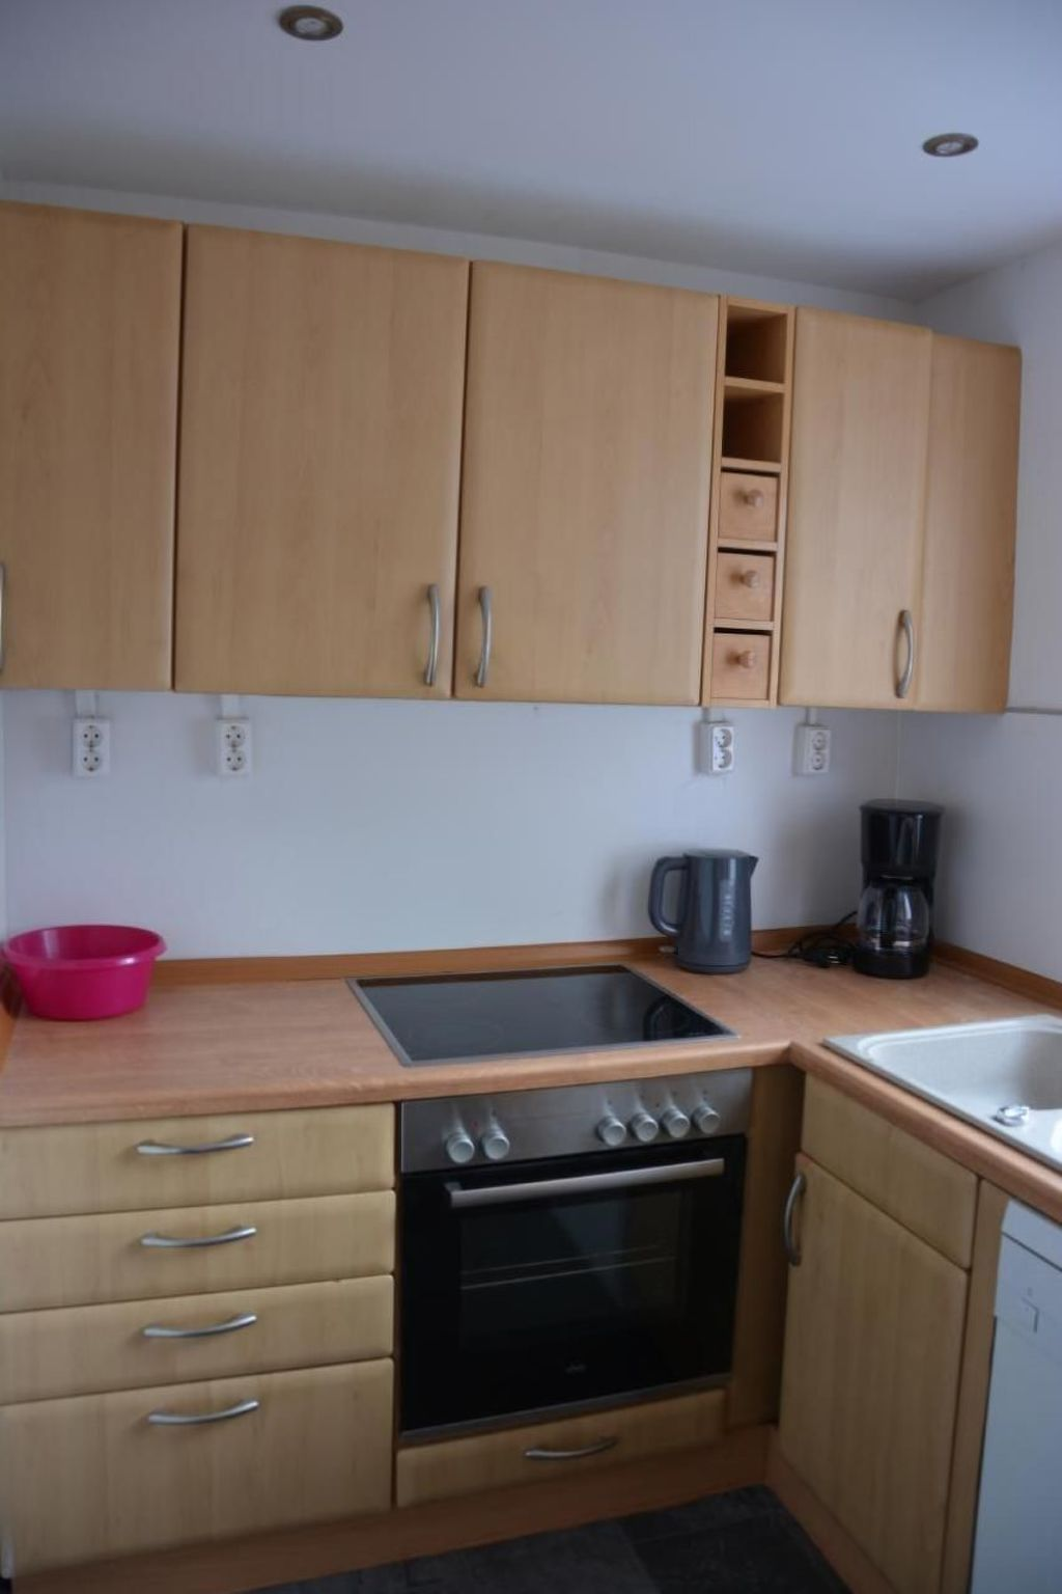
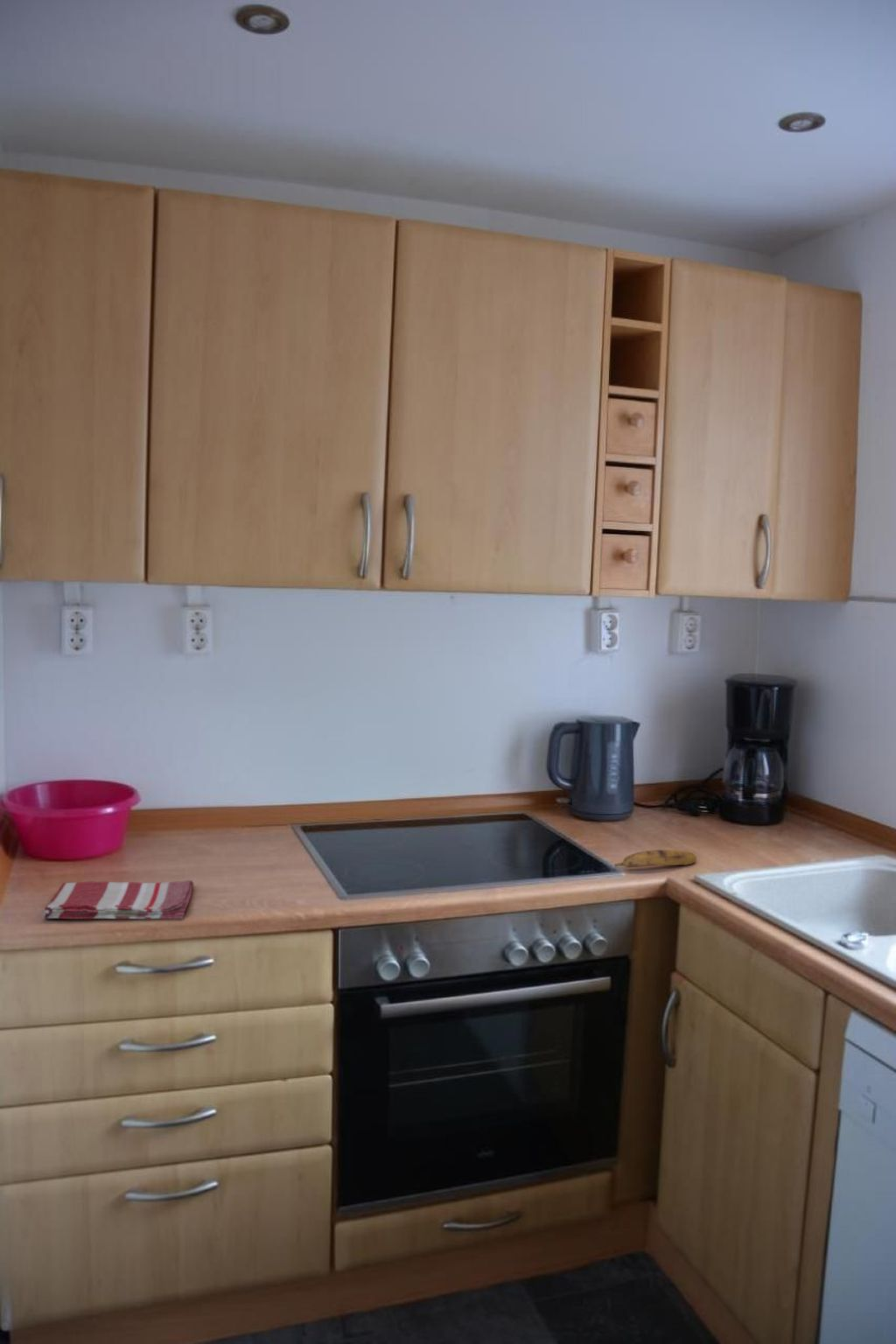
+ dish towel [42,879,194,920]
+ banana [613,849,697,868]
